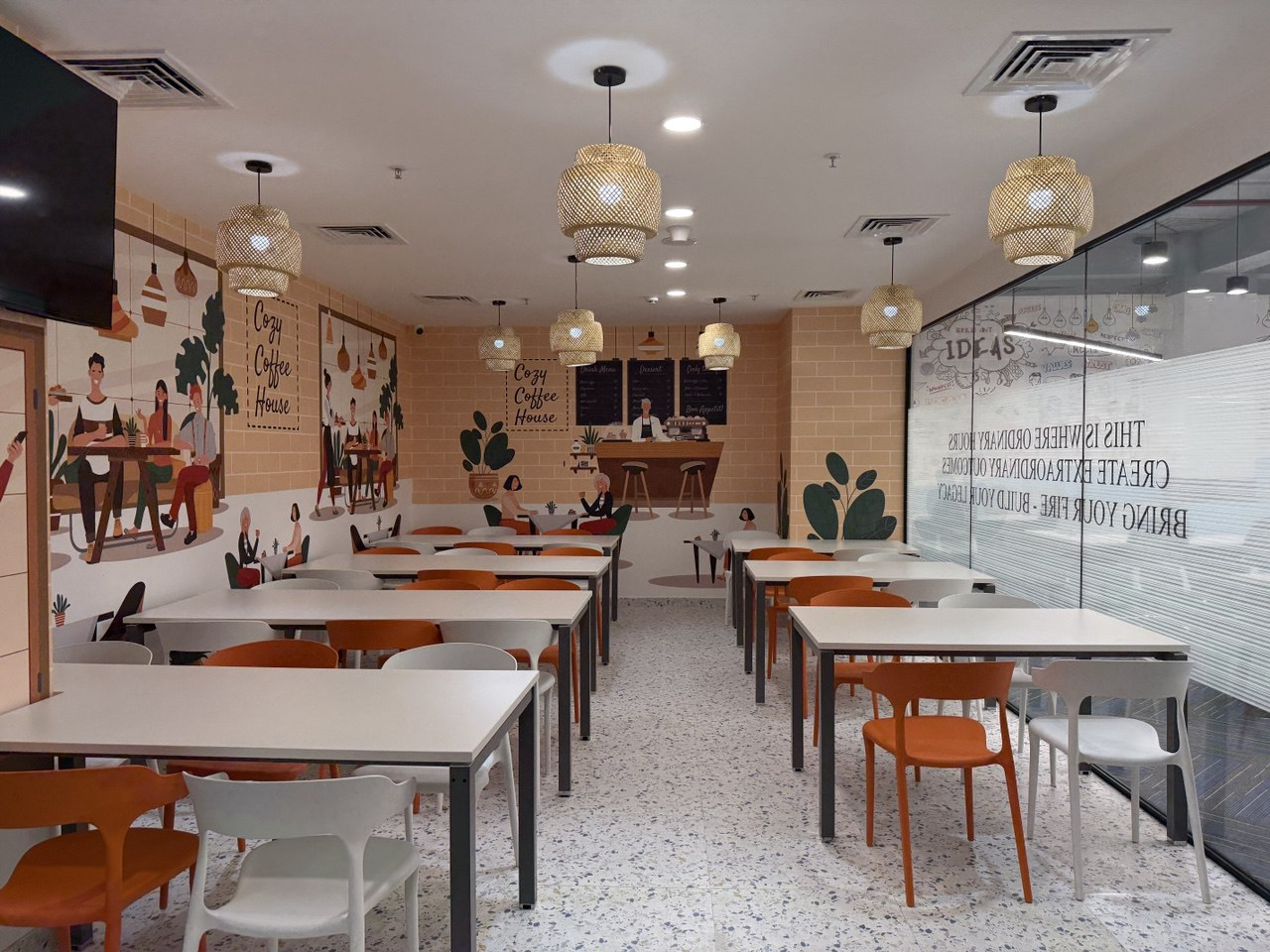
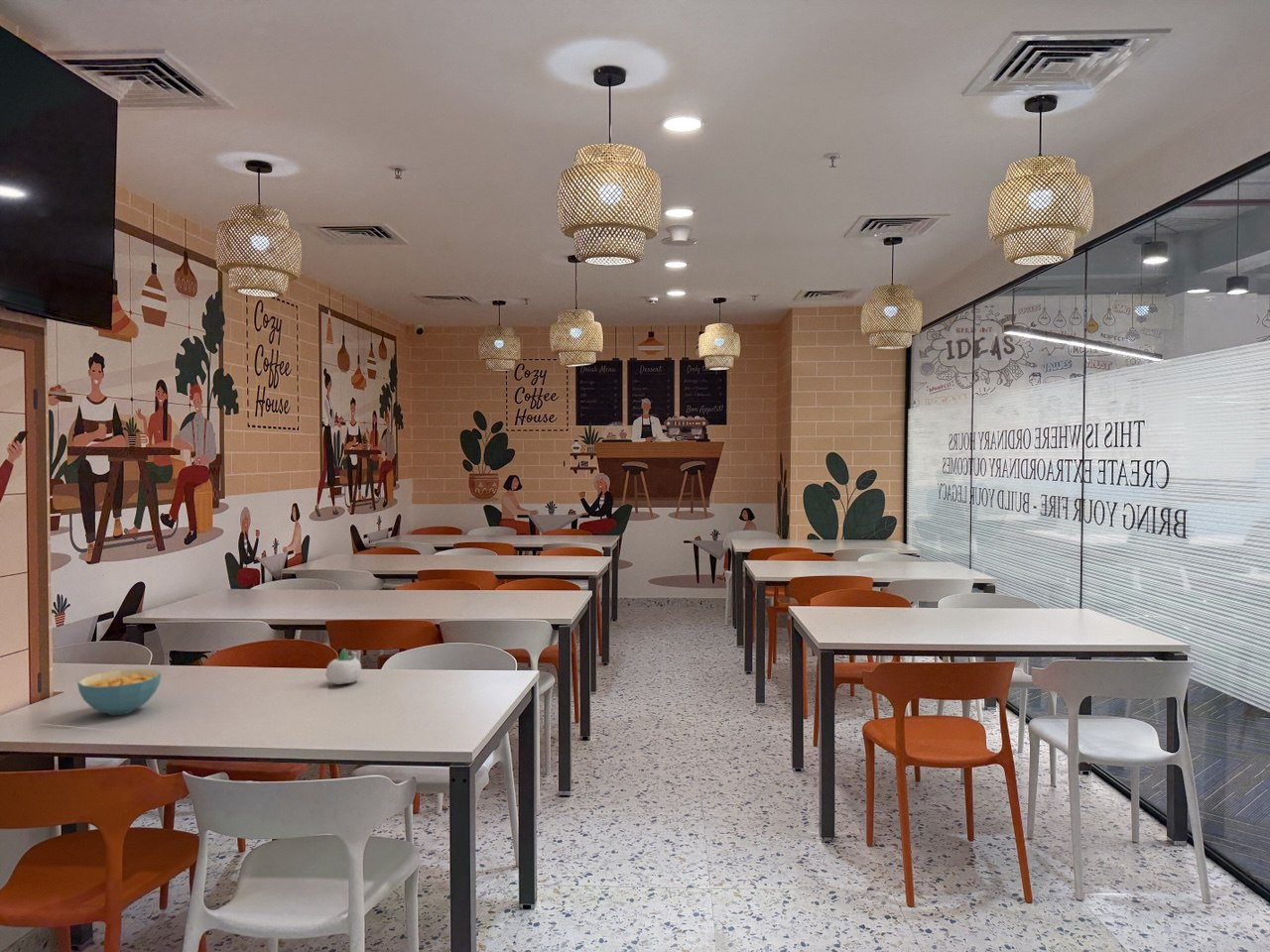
+ cereal bowl [76,667,162,716]
+ succulent planter [324,648,362,685]
